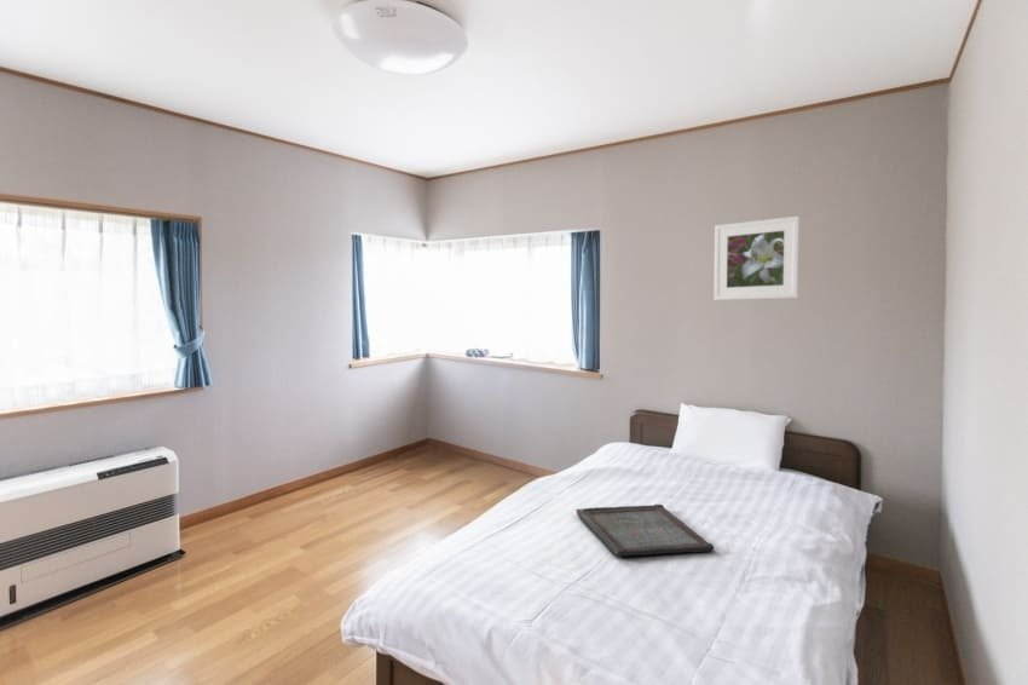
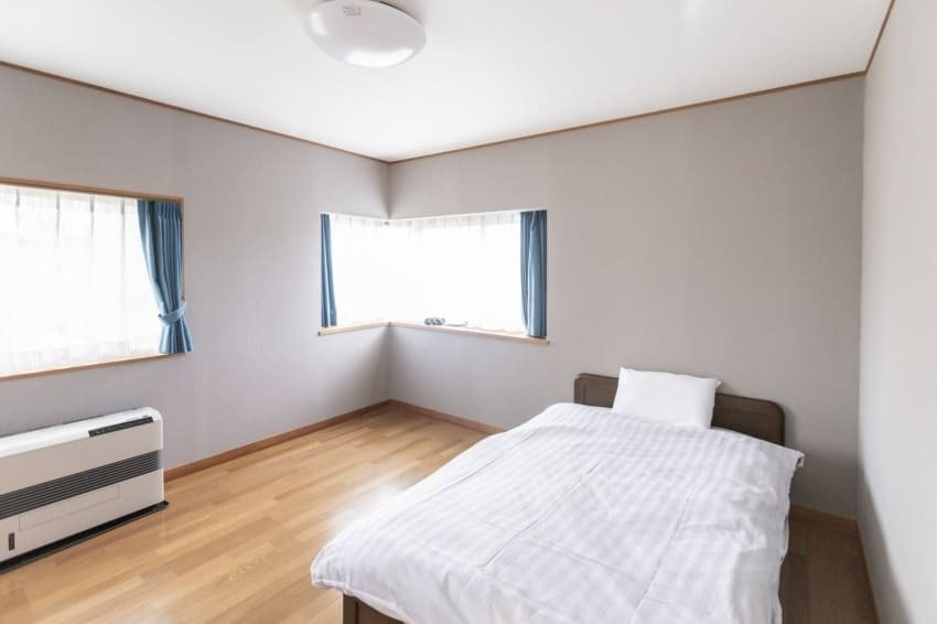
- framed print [712,215,801,301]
- serving tray [574,503,715,557]
